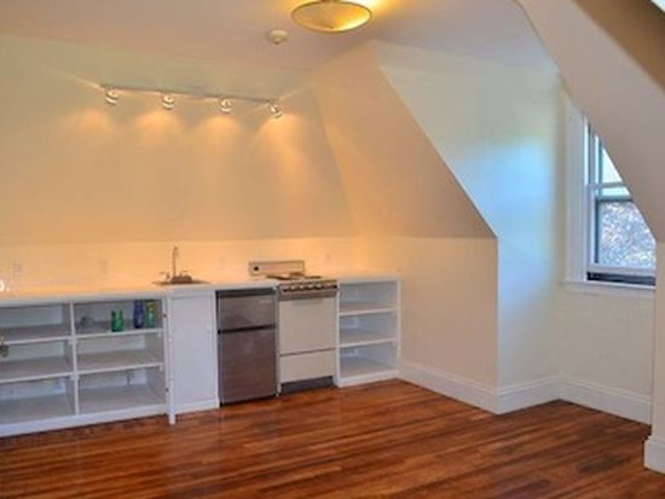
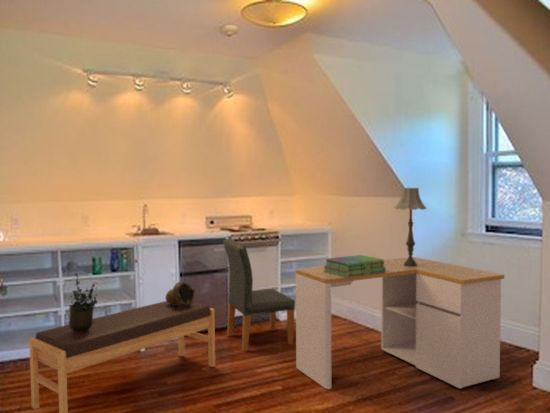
+ bench [28,300,216,413]
+ table lamp [394,187,427,267]
+ decorative bowl [164,280,196,308]
+ dining chair [222,238,296,353]
+ desk [295,256,505,390]
+ potted plant [67,272,99,333]
+ stack of books [323,254,386,278]
